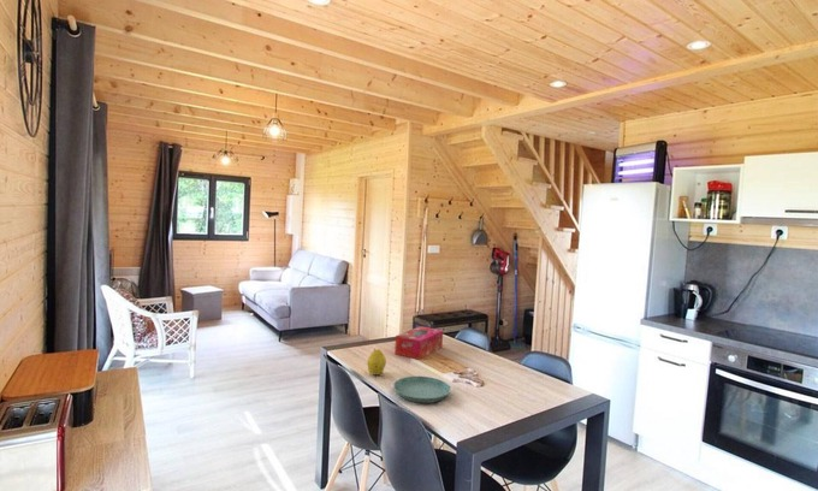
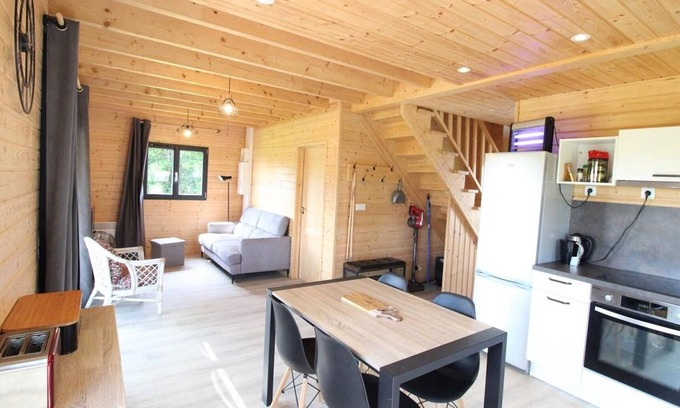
- fruit [366,348,387,375]
- tissue box [393,325,444,361]
- saucer [392,375,451,404]
